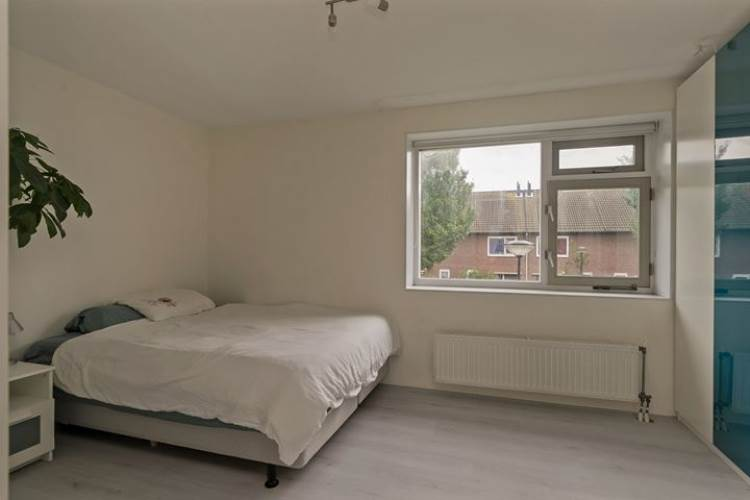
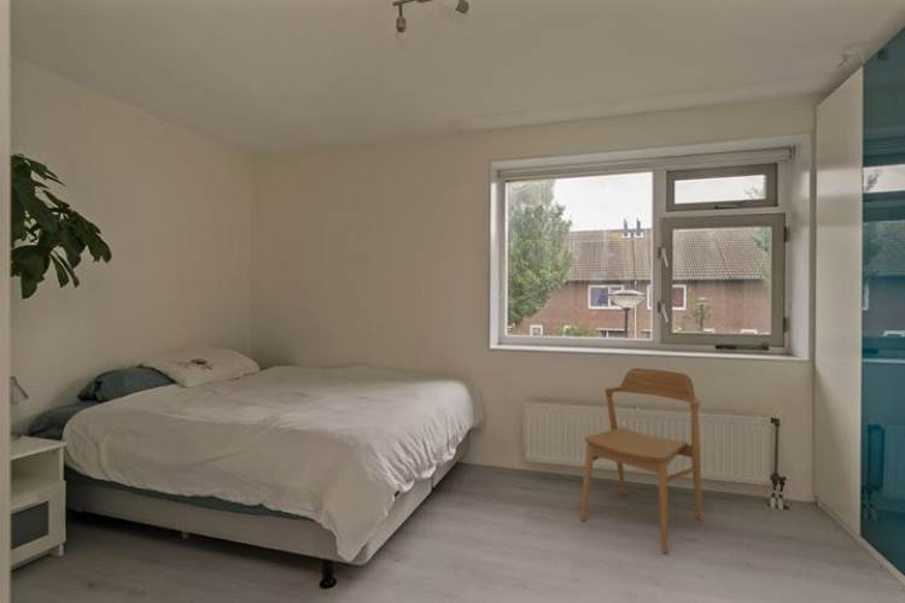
+ chair [579,367,702,555]
